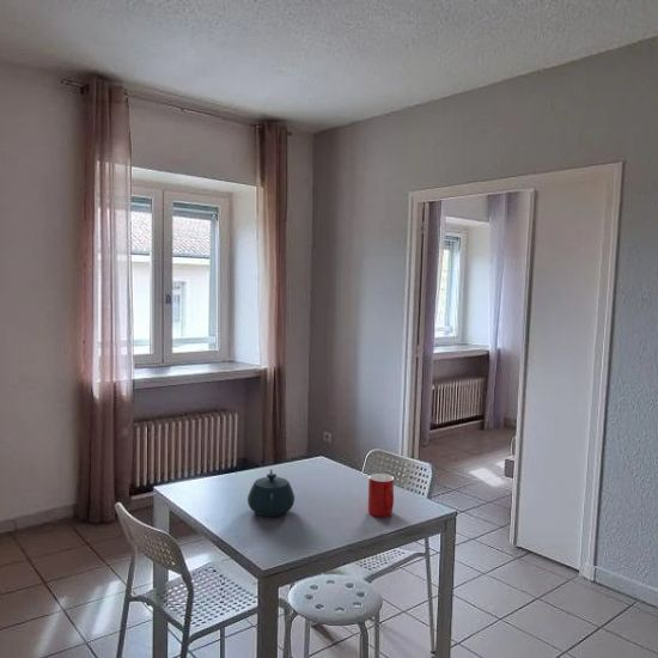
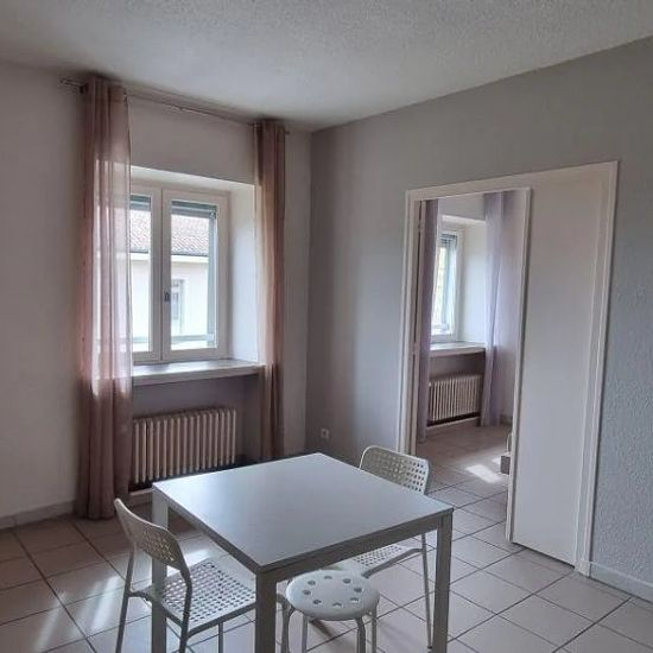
- cup [367,473,395,518]
- teapot [246,468,296,518]
